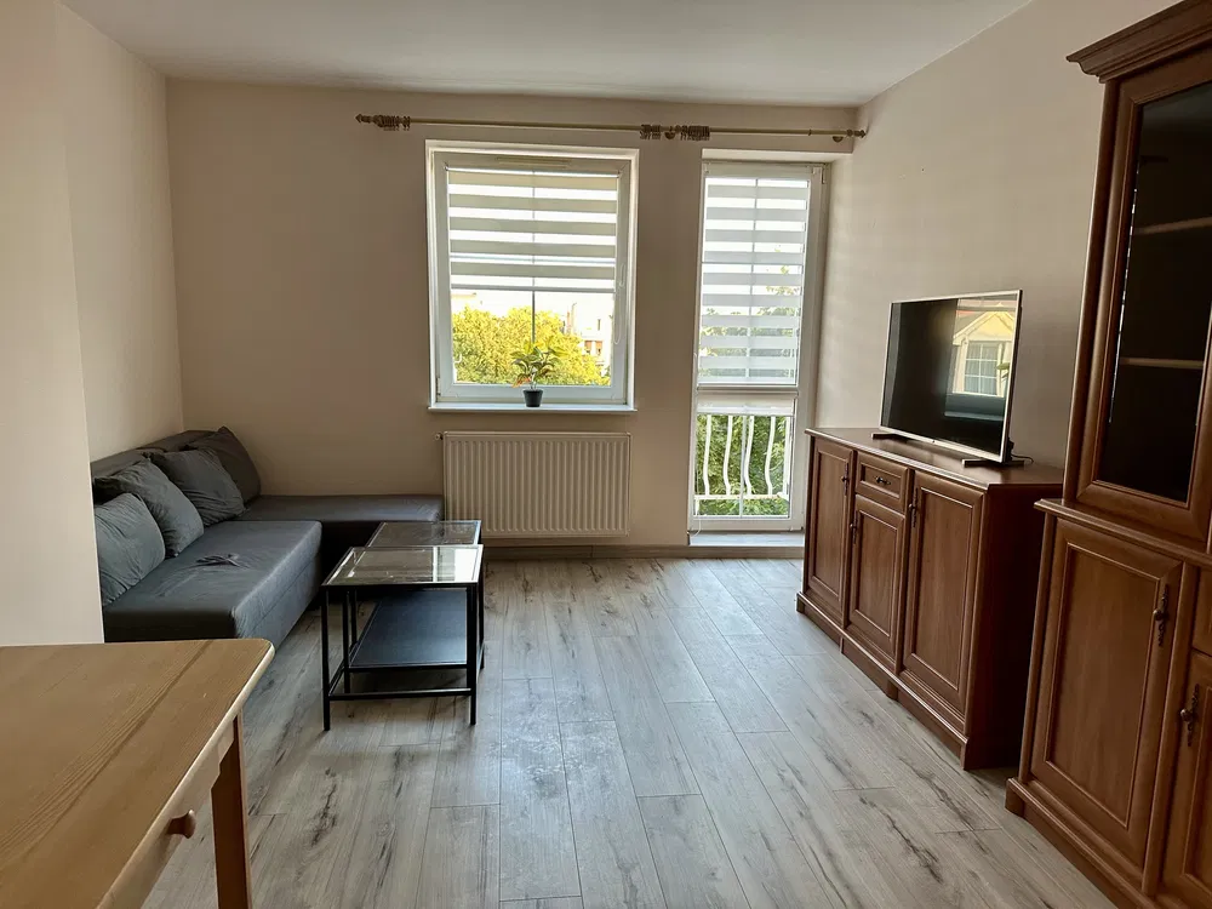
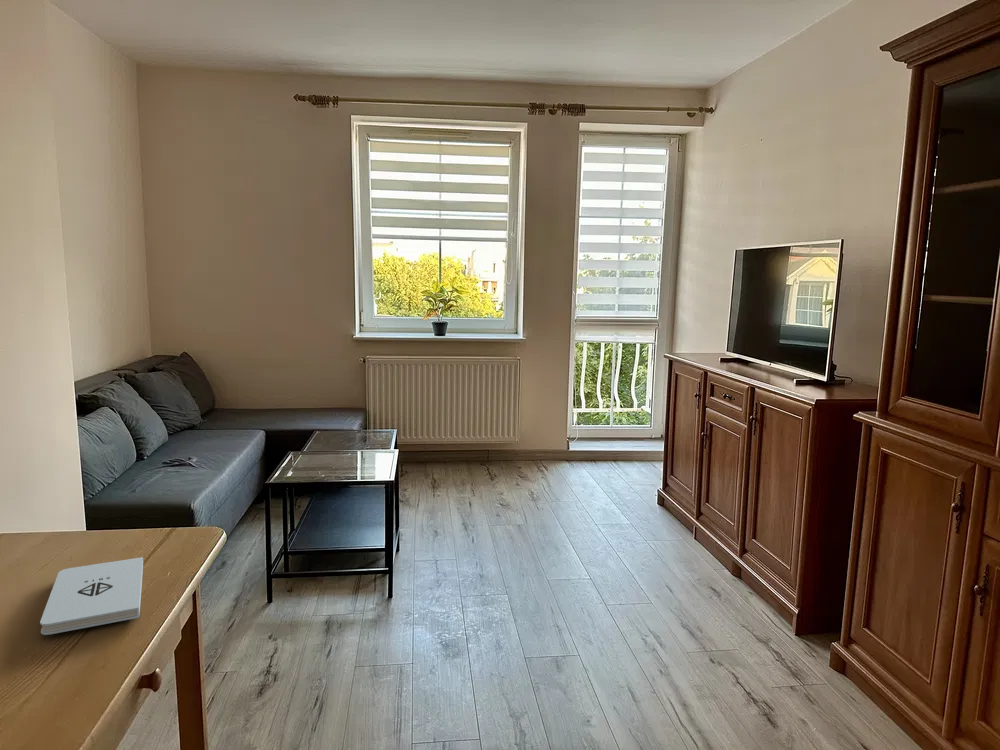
+ notepad [39,556,144,636]
